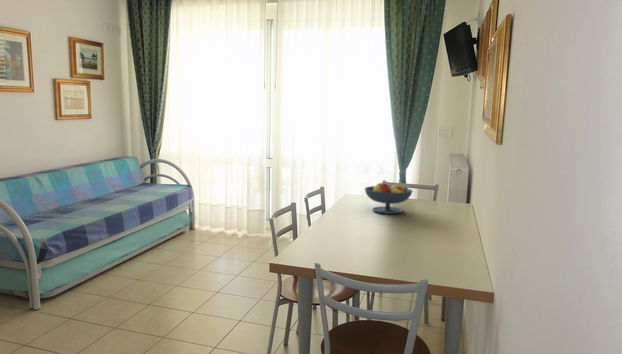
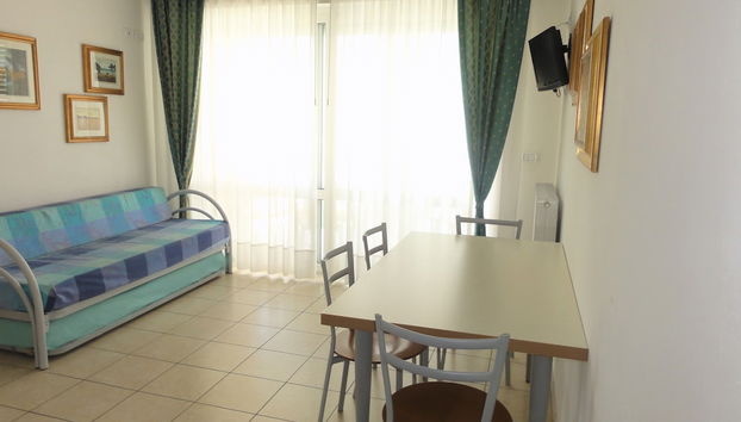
- fruit bowl [363,182,414,215]
